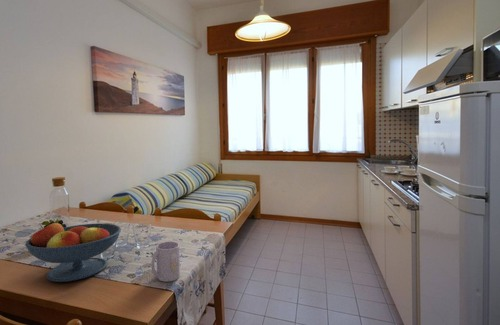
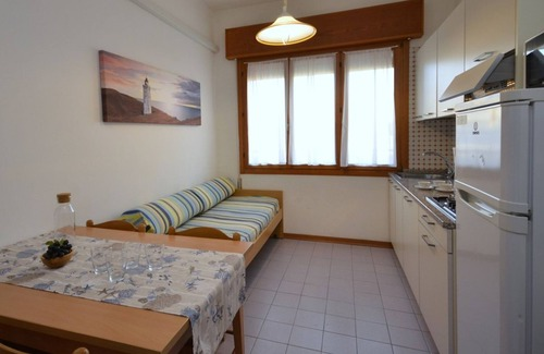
- fruit bowl [24,222,122,283]
- mug [150,241,181,283]
